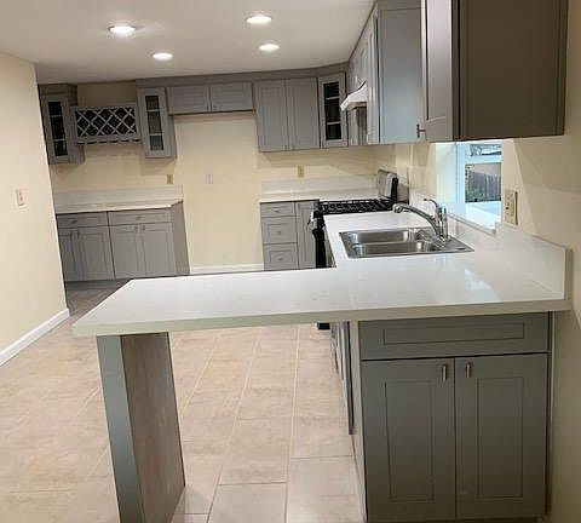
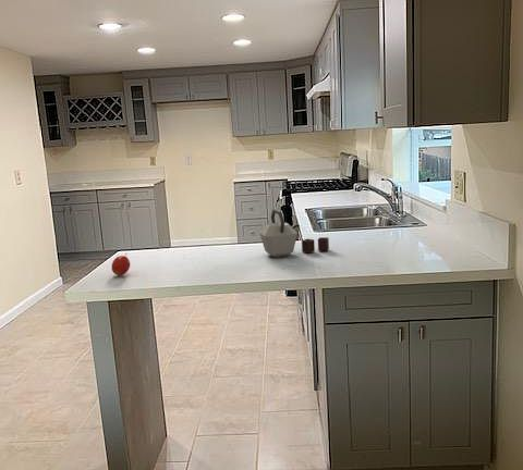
+ fruit [110,252,131,276]
+ kettle [258,208,330,258]
